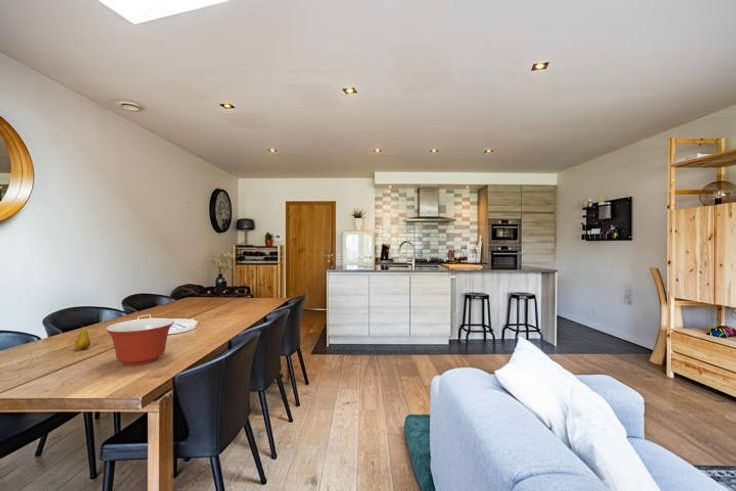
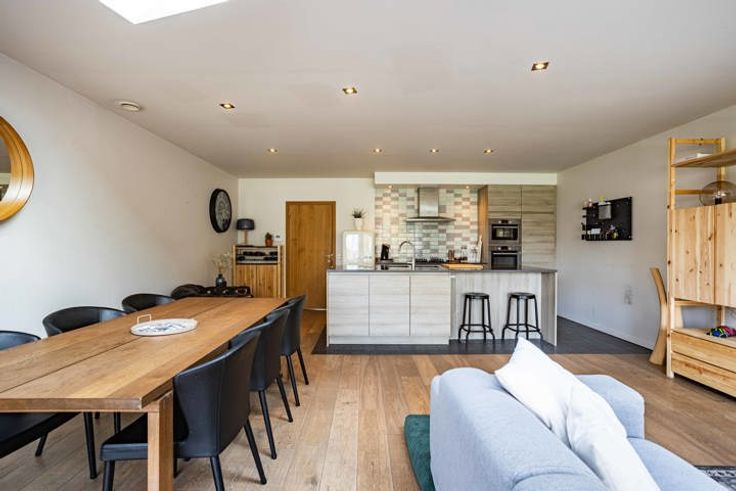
- mixing bowl [104,317,175,366]
- fruit [73,323,92,351]
